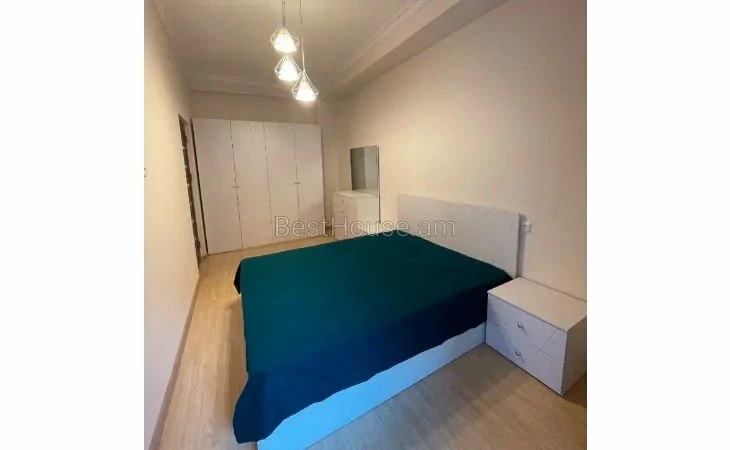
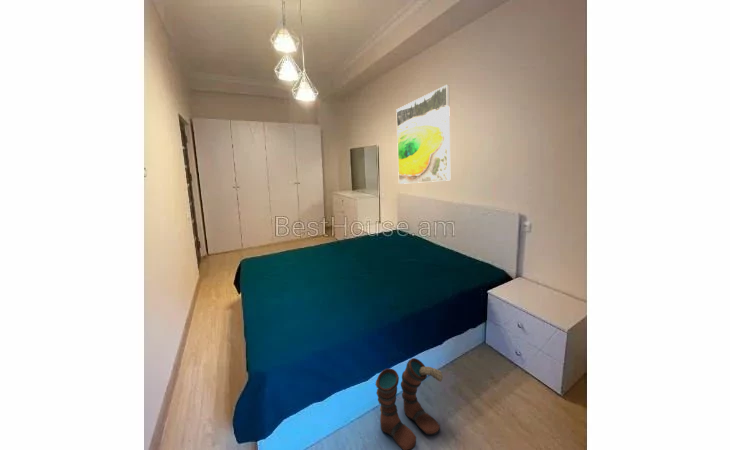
+ boots [374,357,444,450]
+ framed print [395,84,451,185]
